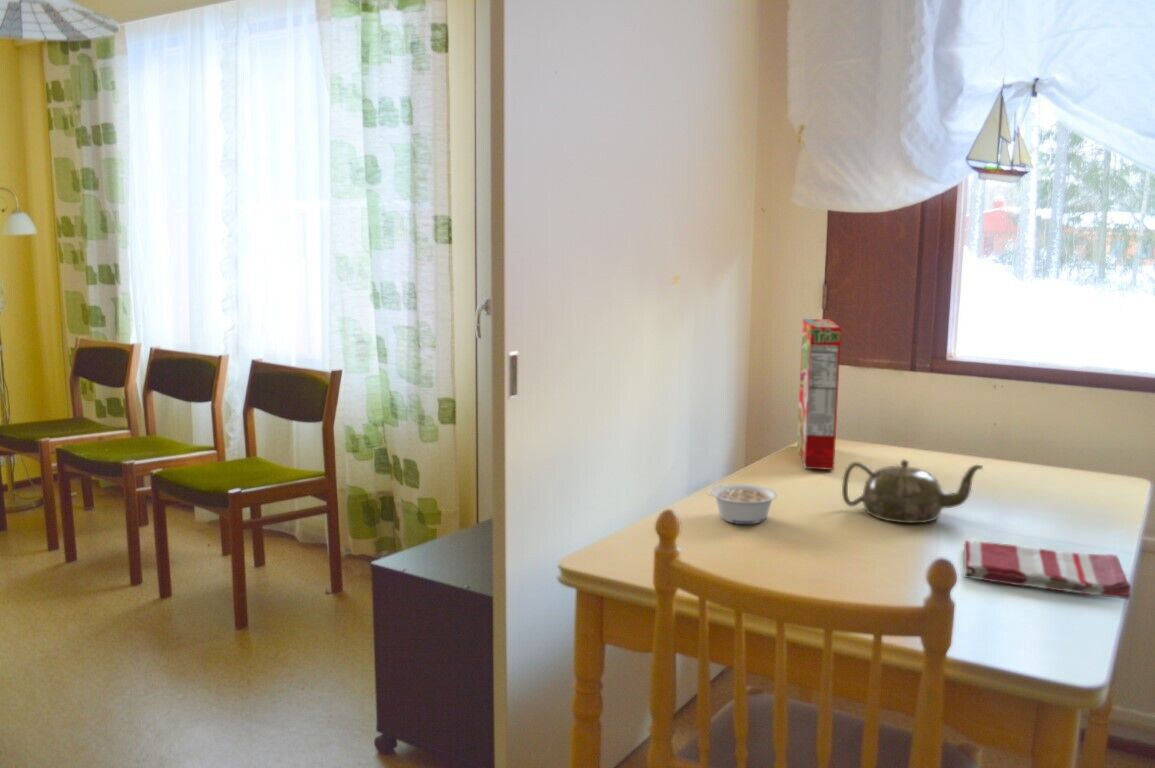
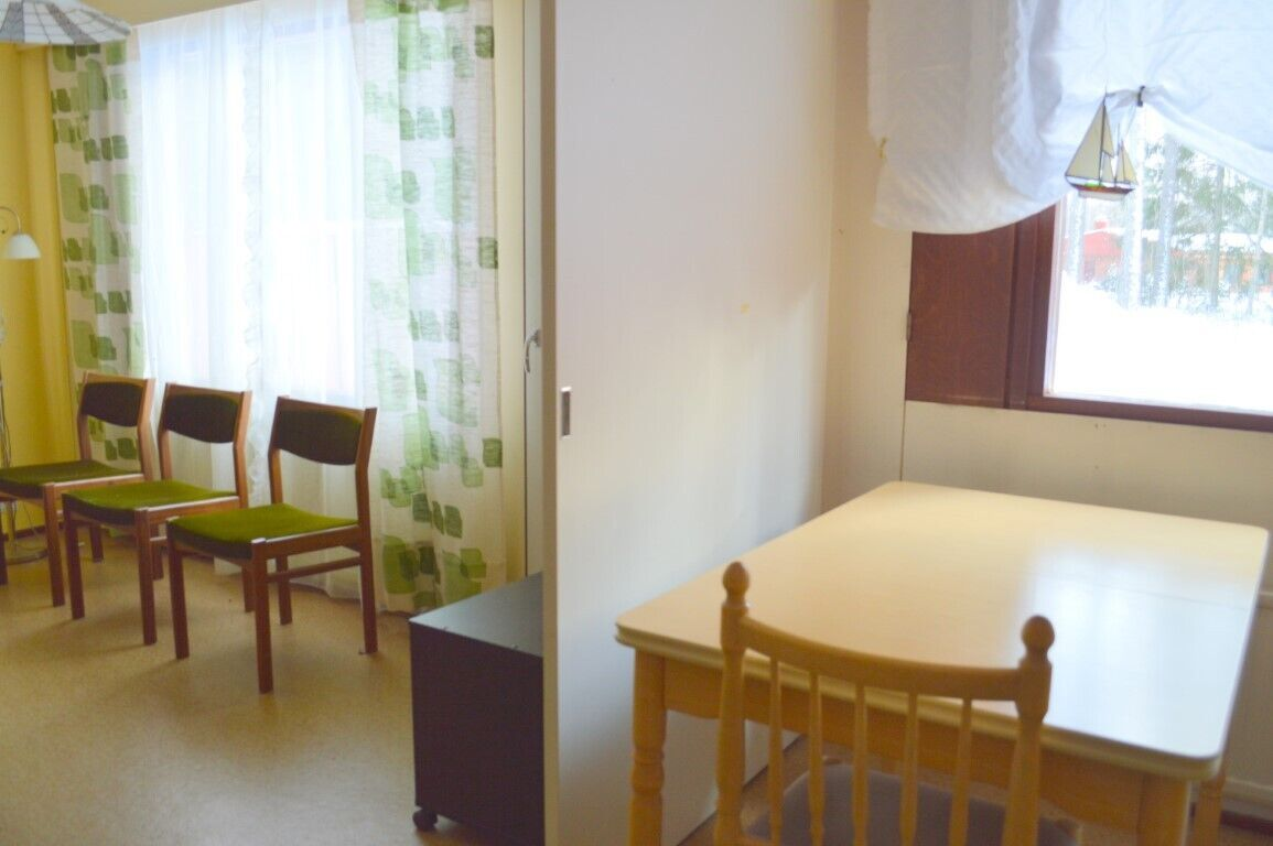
- cereal box [796,318,842,471]
- legume [706,483,778,525]
- teapot [841,459,984,524]
- dish towel [963,540,1132,600]
